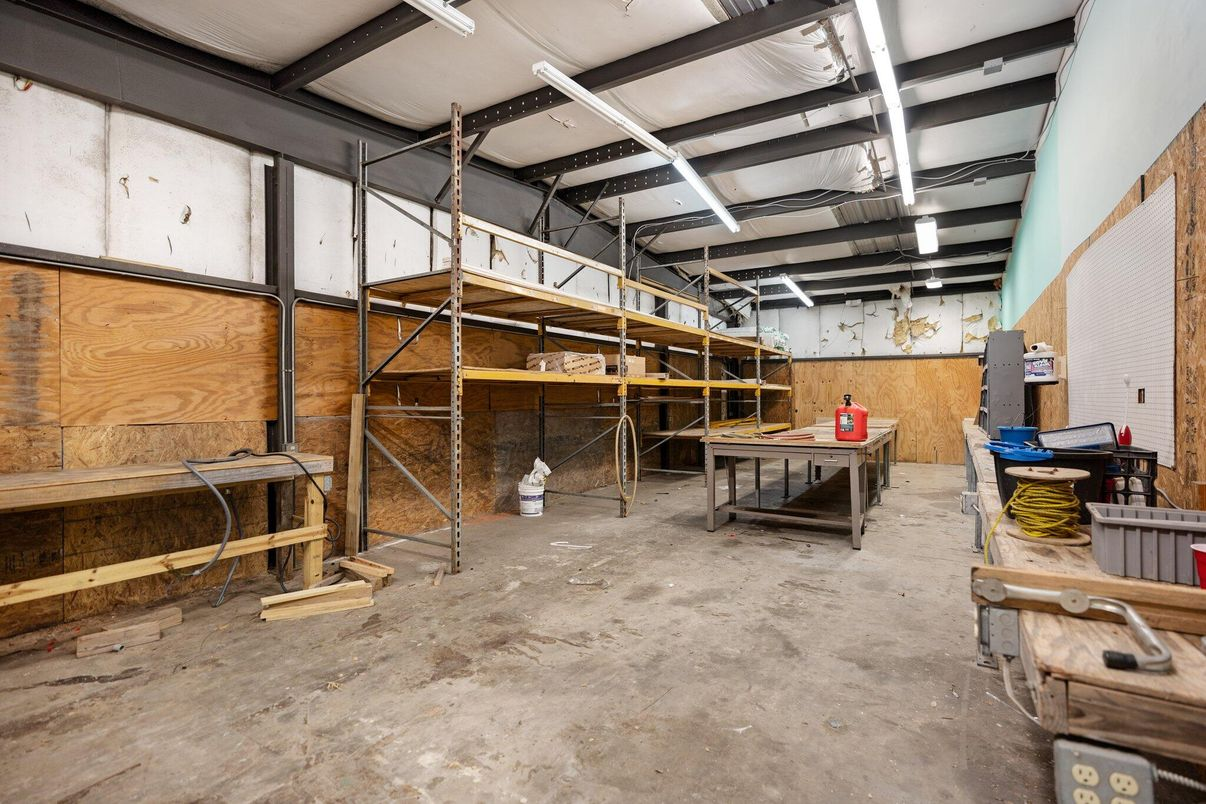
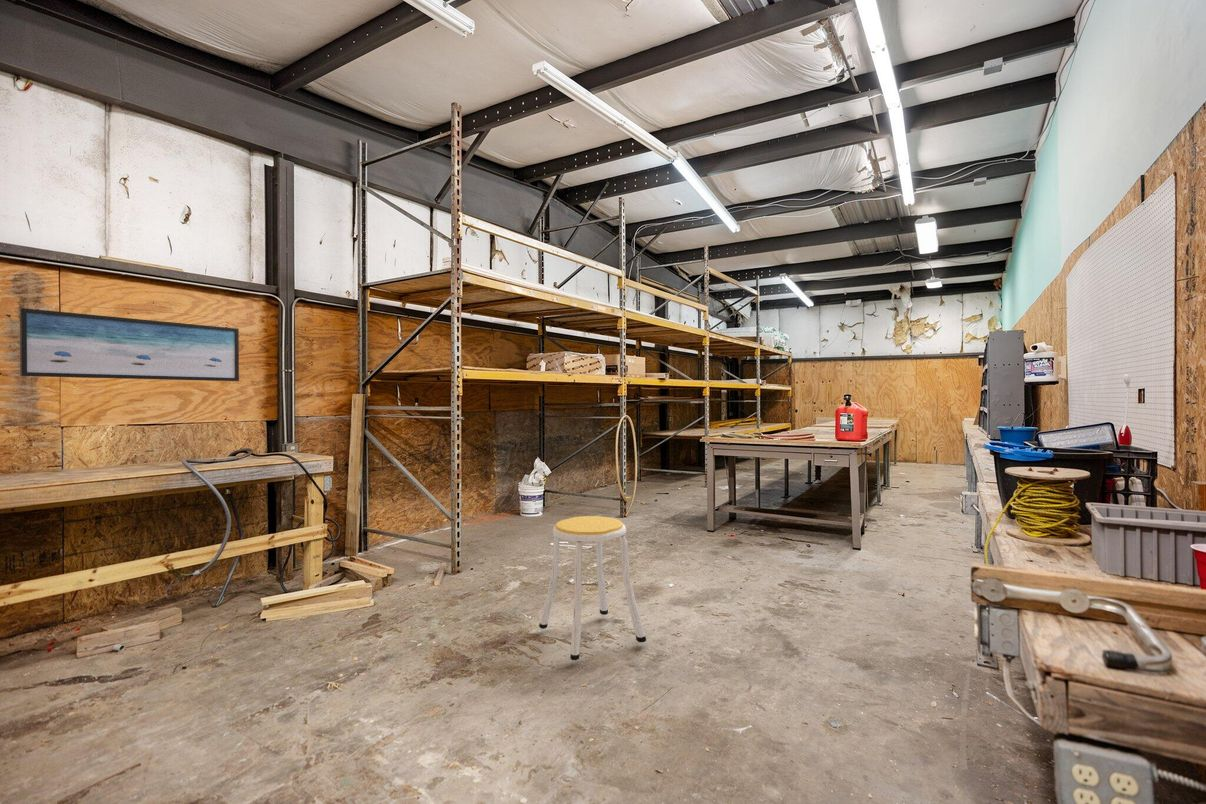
+ stool [538,515,647,661]
+ wall art [19,307,240,382]
